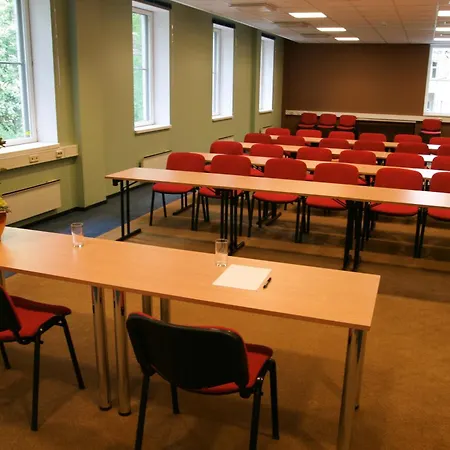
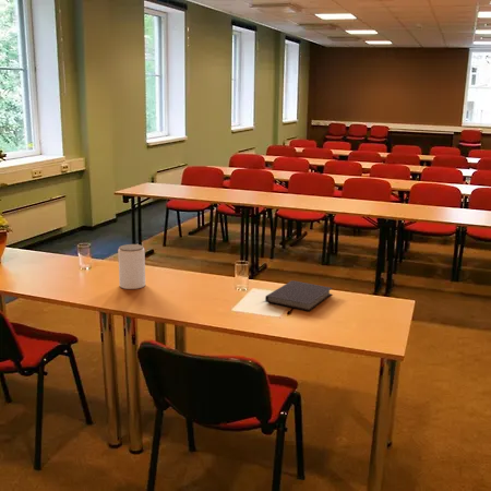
+ jar [117,243,146,290]
+ notebook [264,279,333,312]
